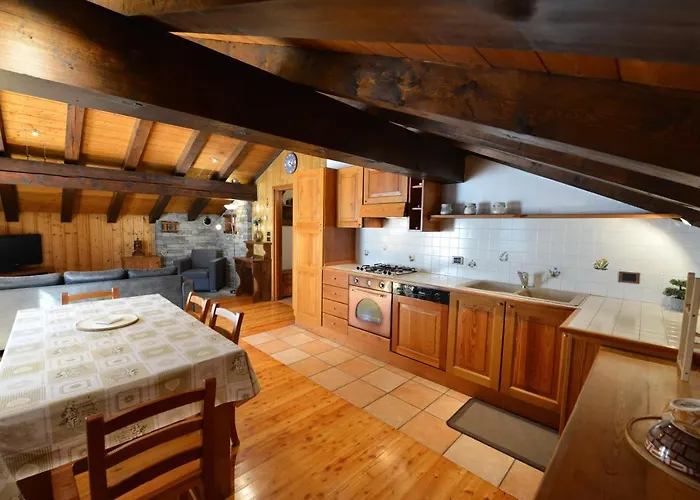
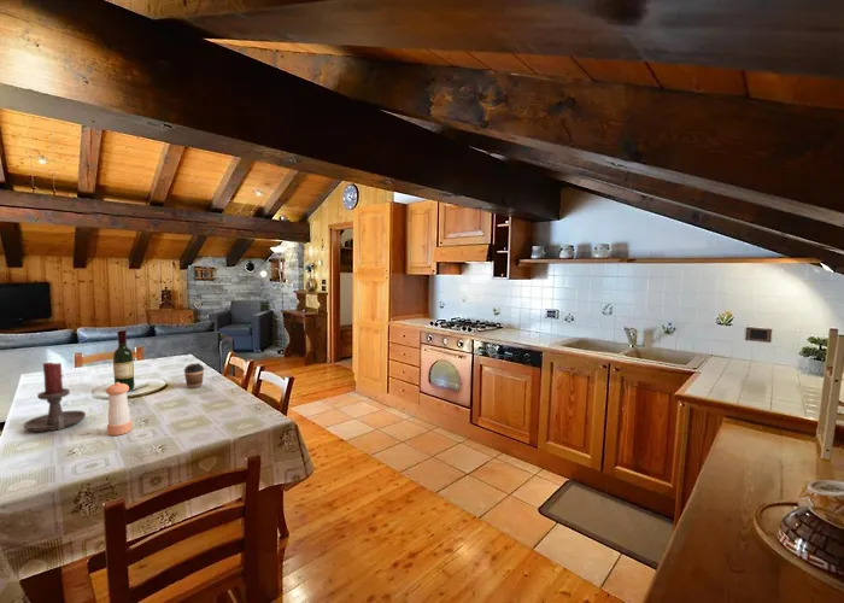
+ coffee cup [183,362,205,390]
+ wine bottle [112,329,136,392]
+ candle holder [23,362,87,433]
+ pepper shaker [105,382,133,437]
